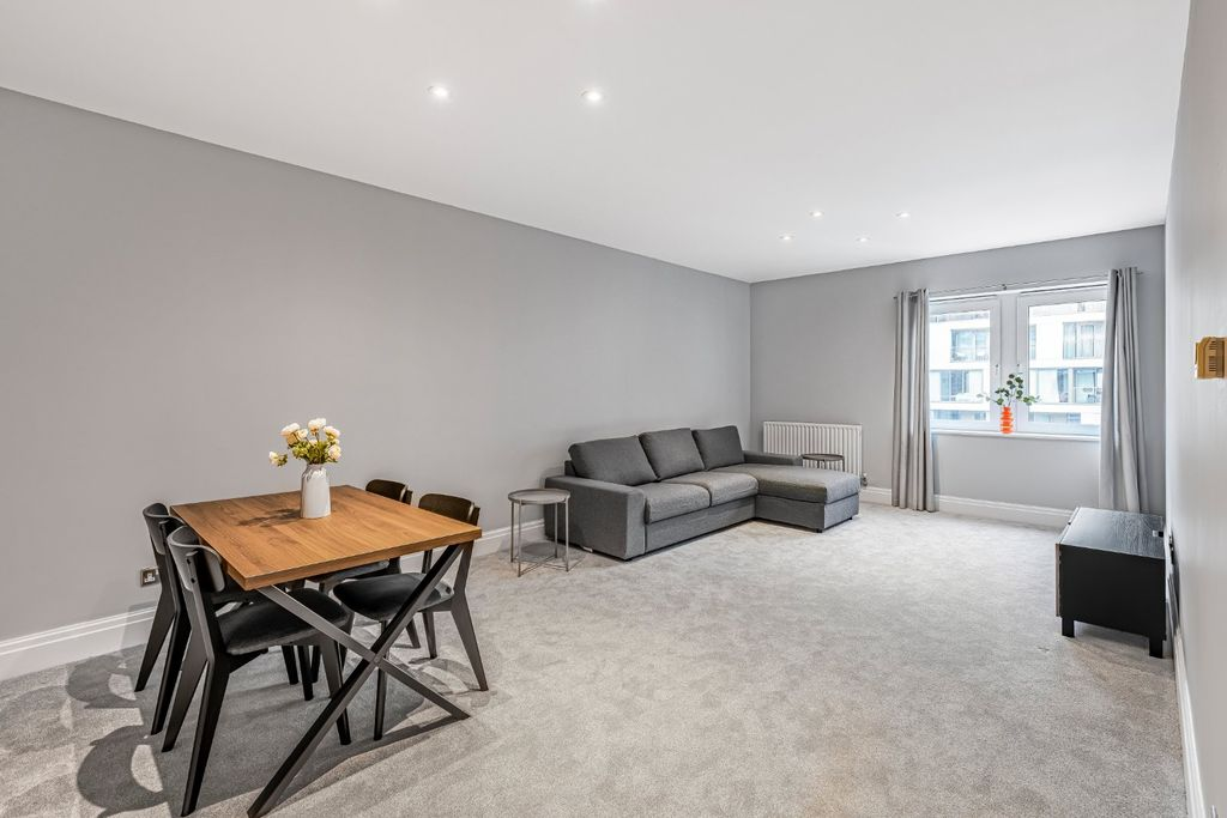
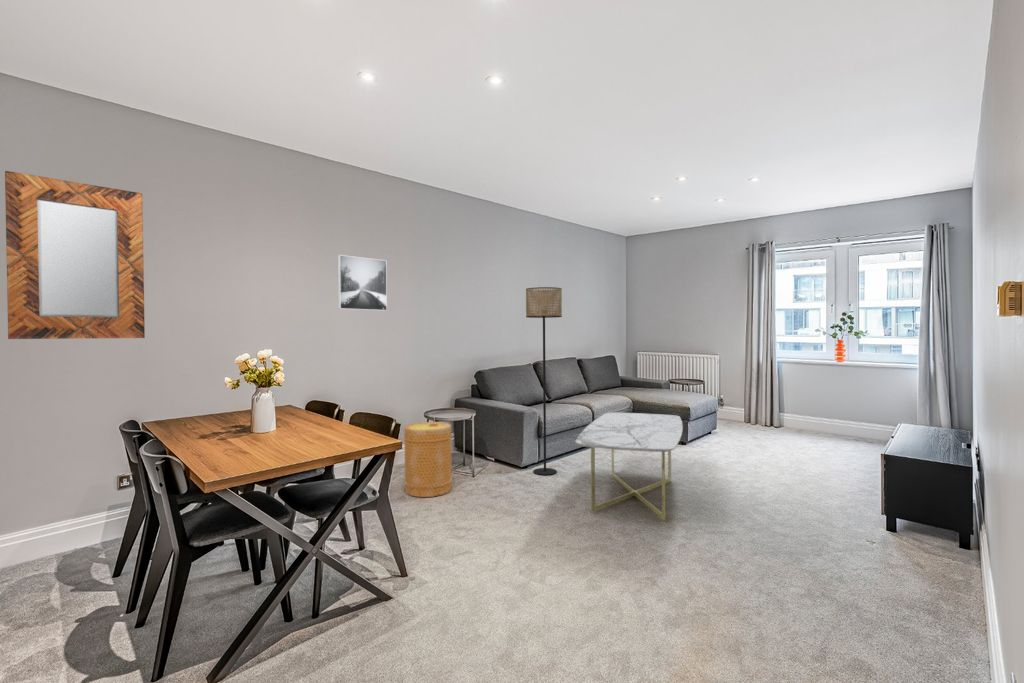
+ coffee table [574,412,684,522]
+ basket [403,421,453,498]
+ home mirror [4,170,146,340]
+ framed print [337,254,388,312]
+ floor lamp [525,286,563,476]
